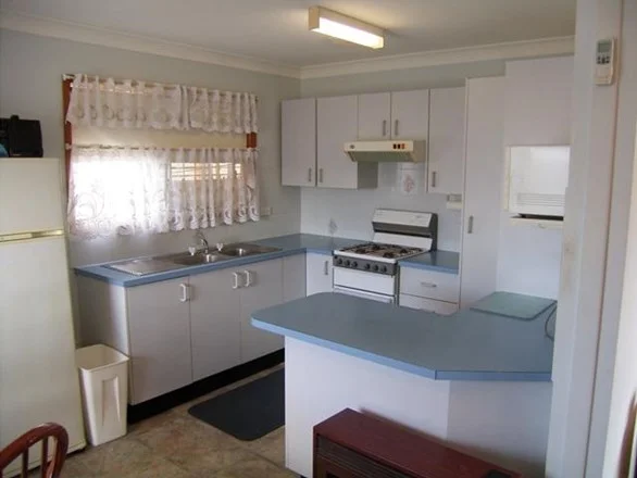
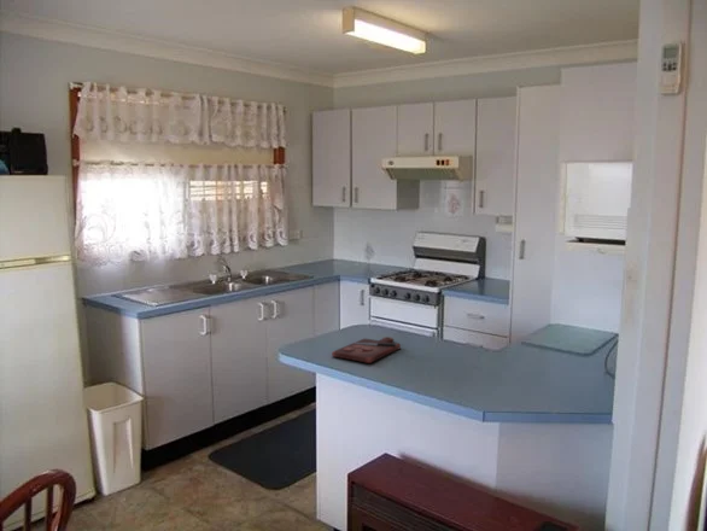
+ cutting board [331,335,402,364]
